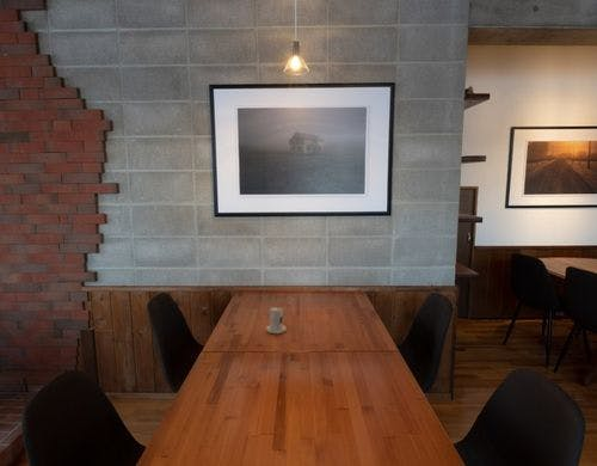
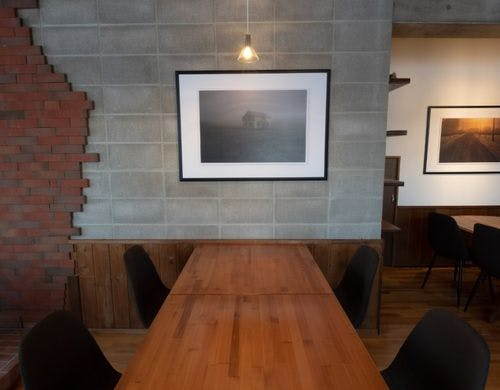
- candle [265,303,288,335]
